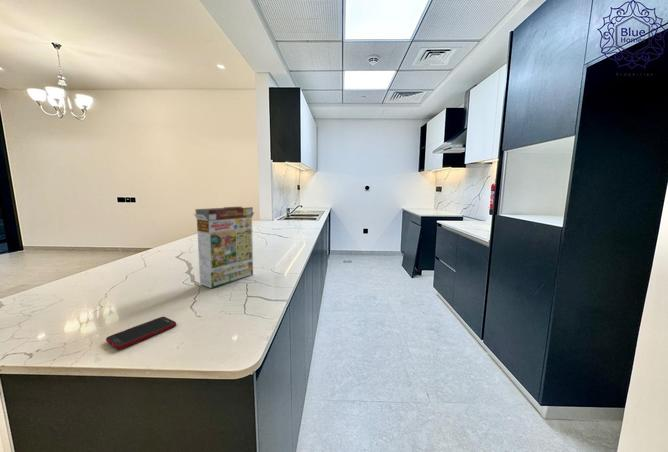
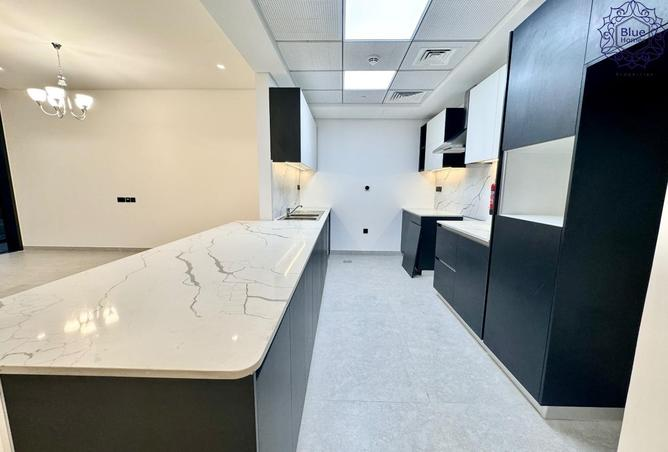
- cereal box [193,206,255,289]
- cell phone [105,316,177,350]
